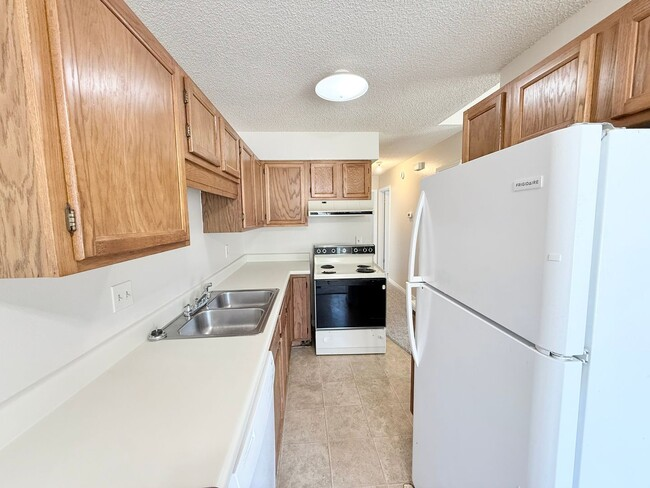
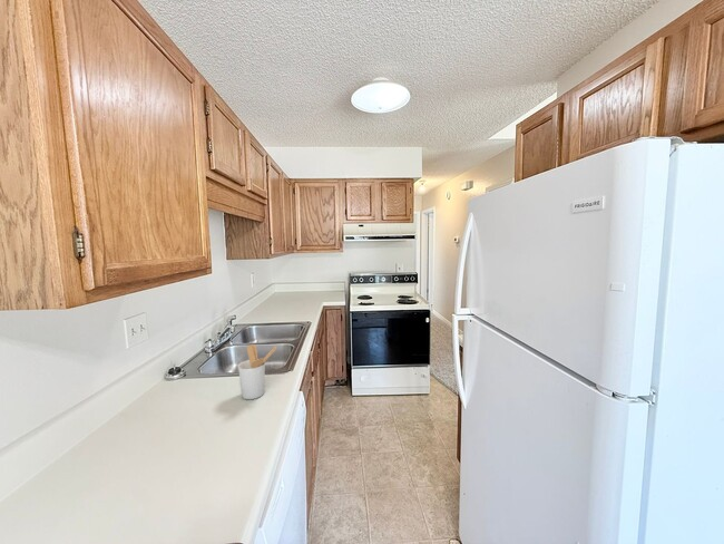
+ utensil holder [237,343,277,400]
